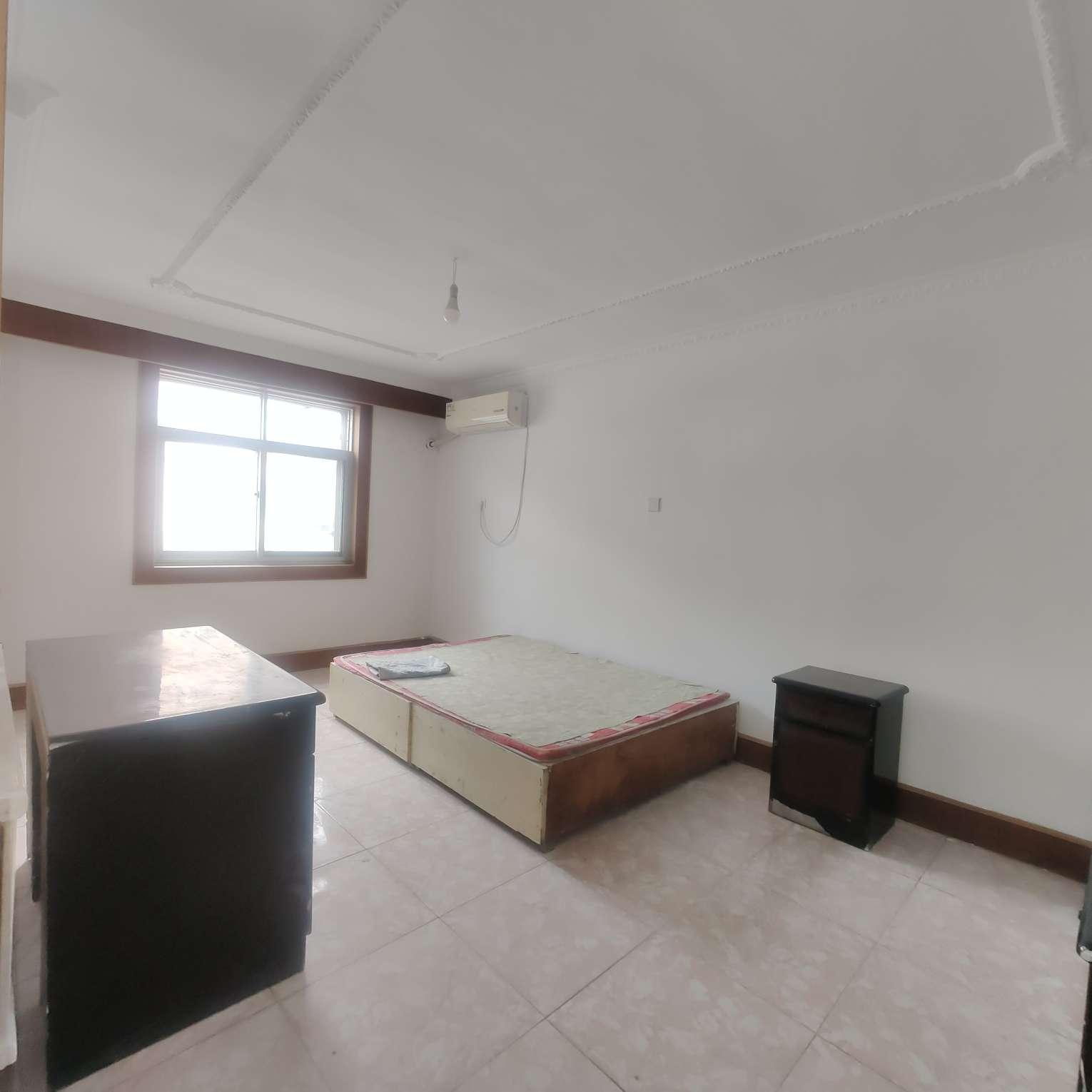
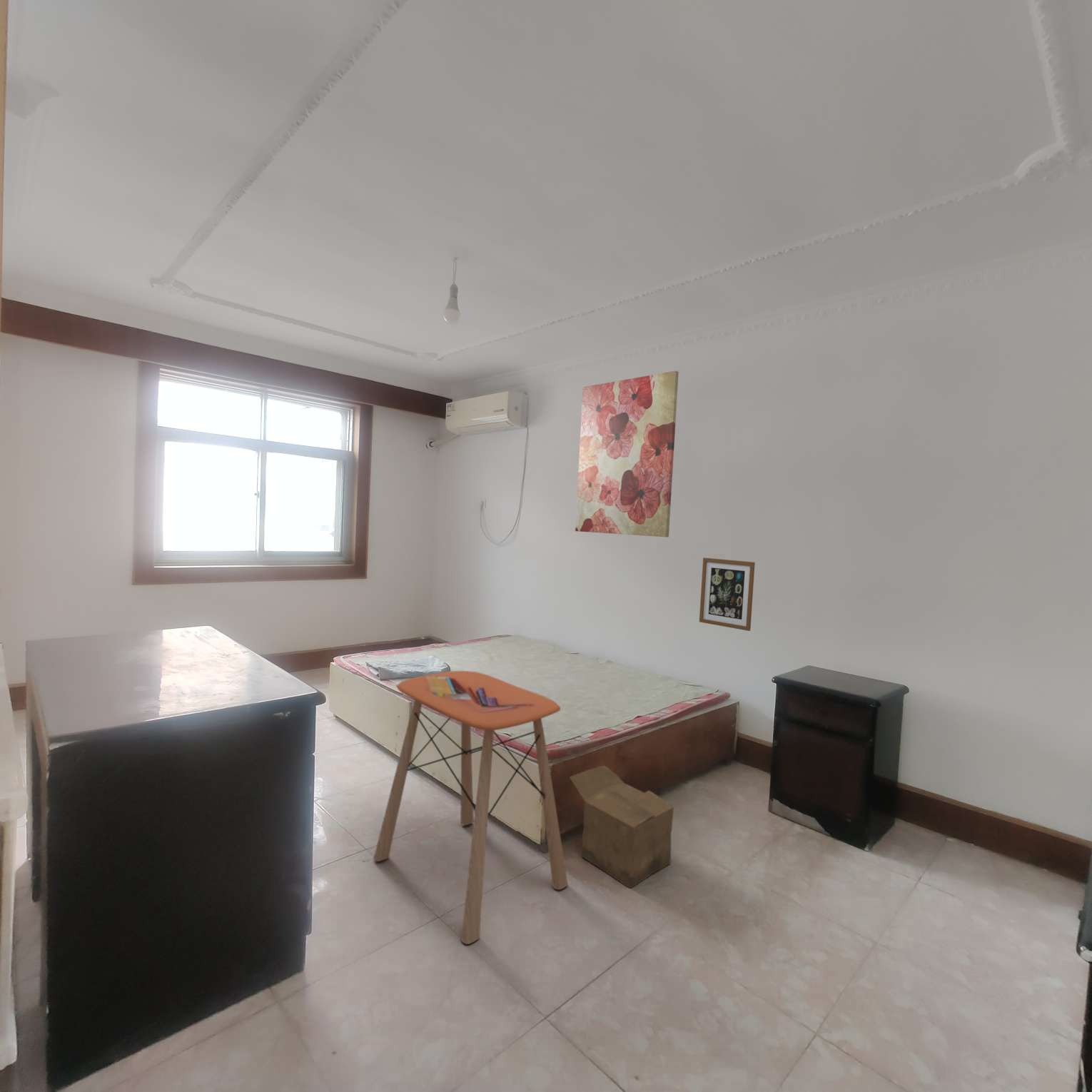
+ wall art [575,370,679,537]
+ wall art [699,557,756,632]
+ side table [373,670,569,945]
+ cardboard box [569,765,674,889]
